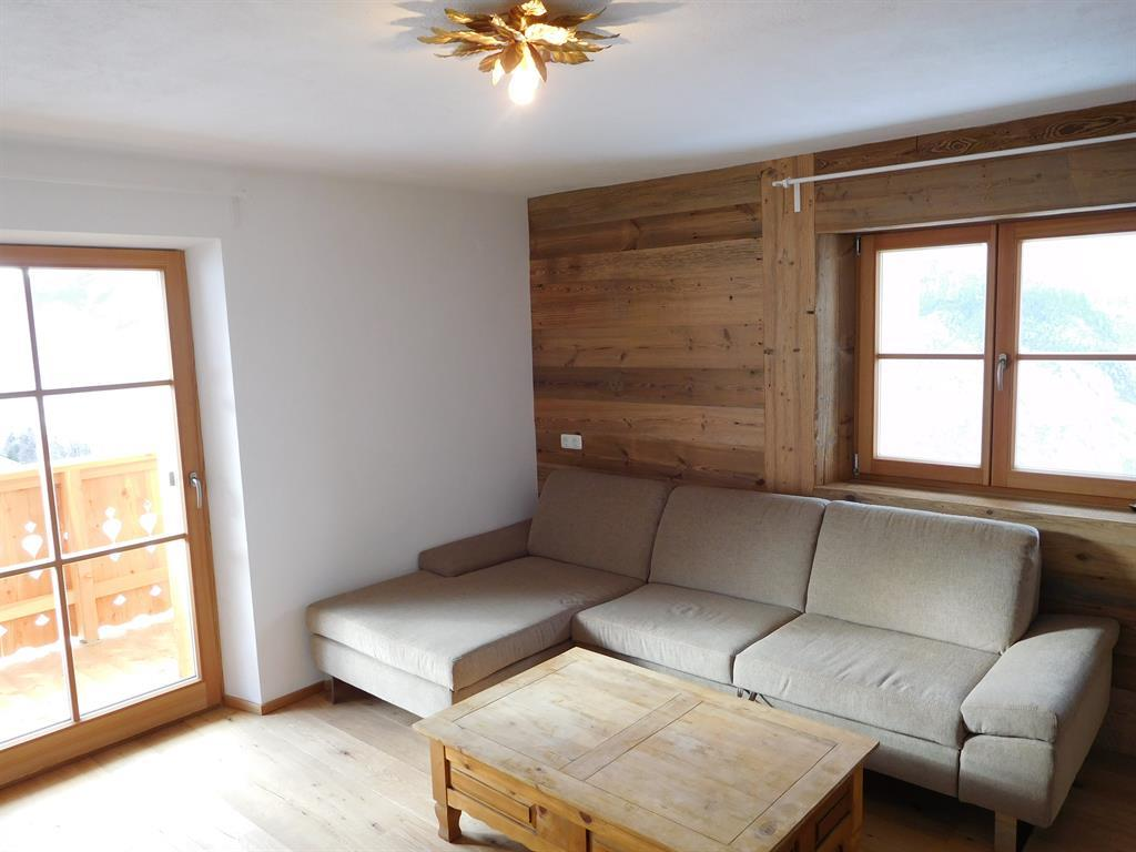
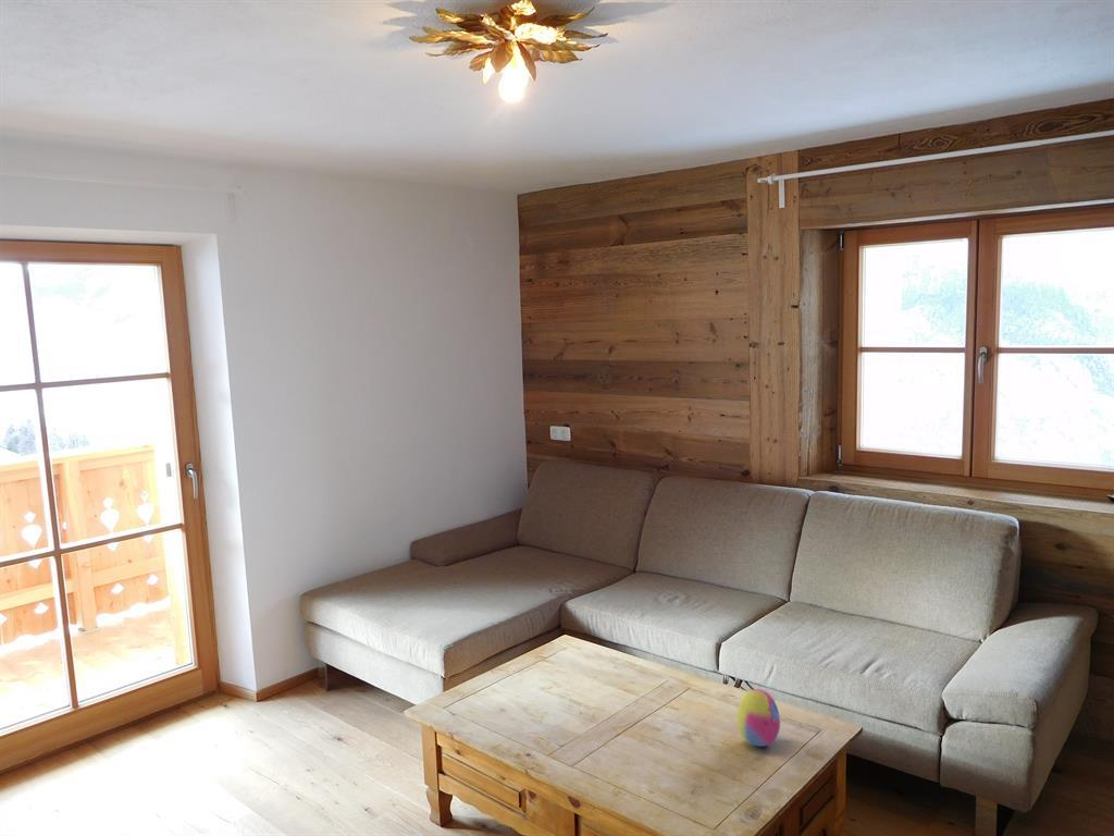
+ decorative egg [737,688,781,748]
